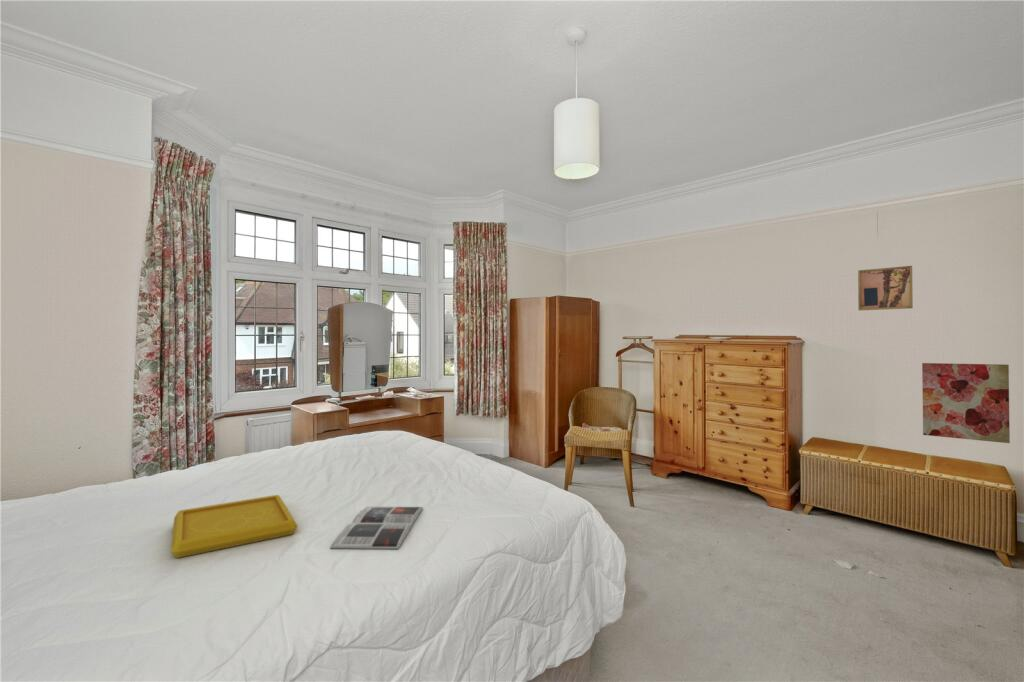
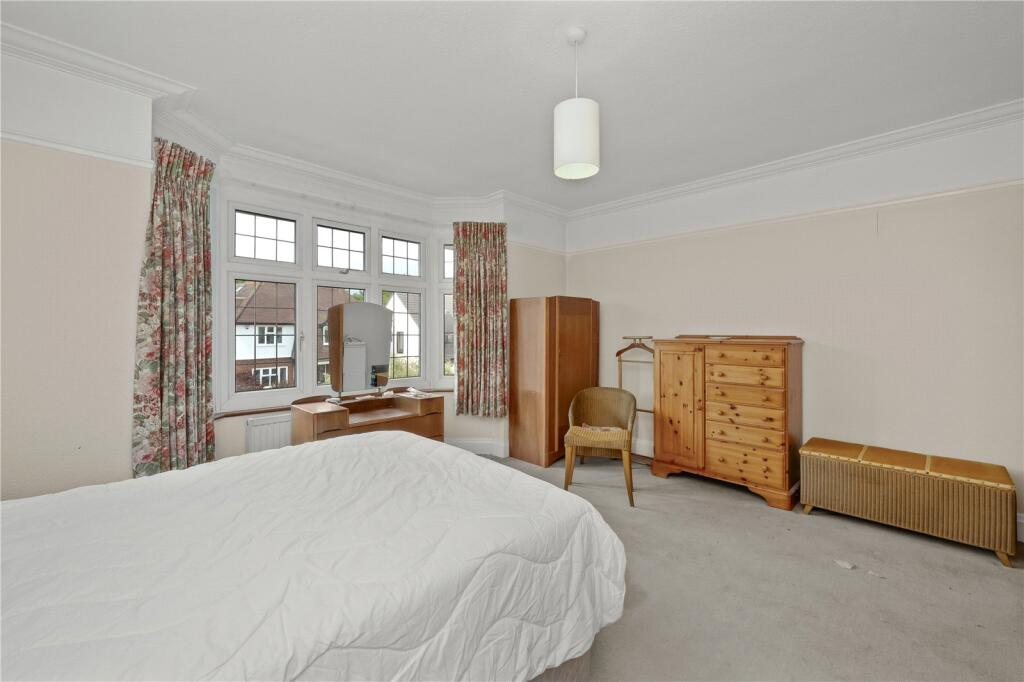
- wall art [857,265,914,312]
- magazine [329,506,424,550]
- serving tray [170,494,299,559]
- wall art [921,362,1011,444]
